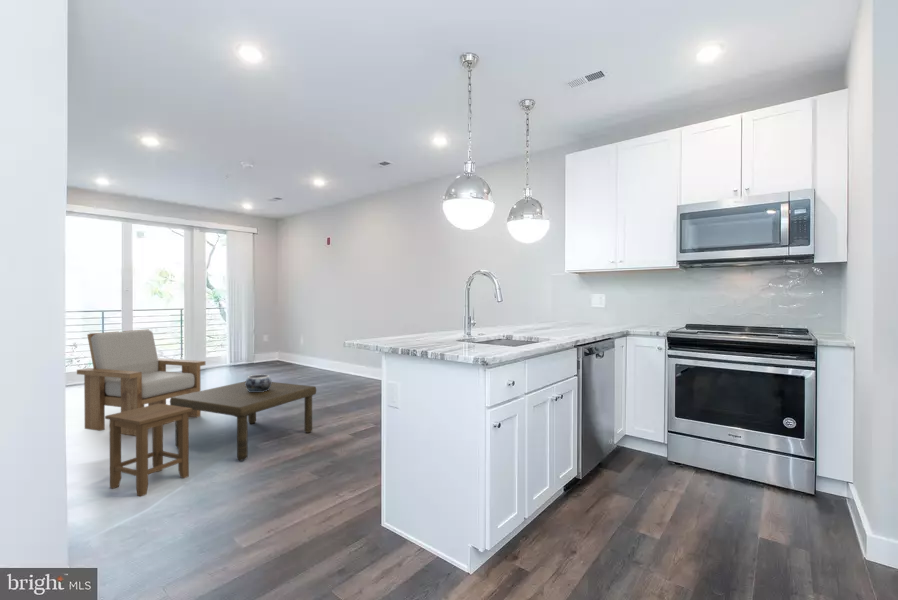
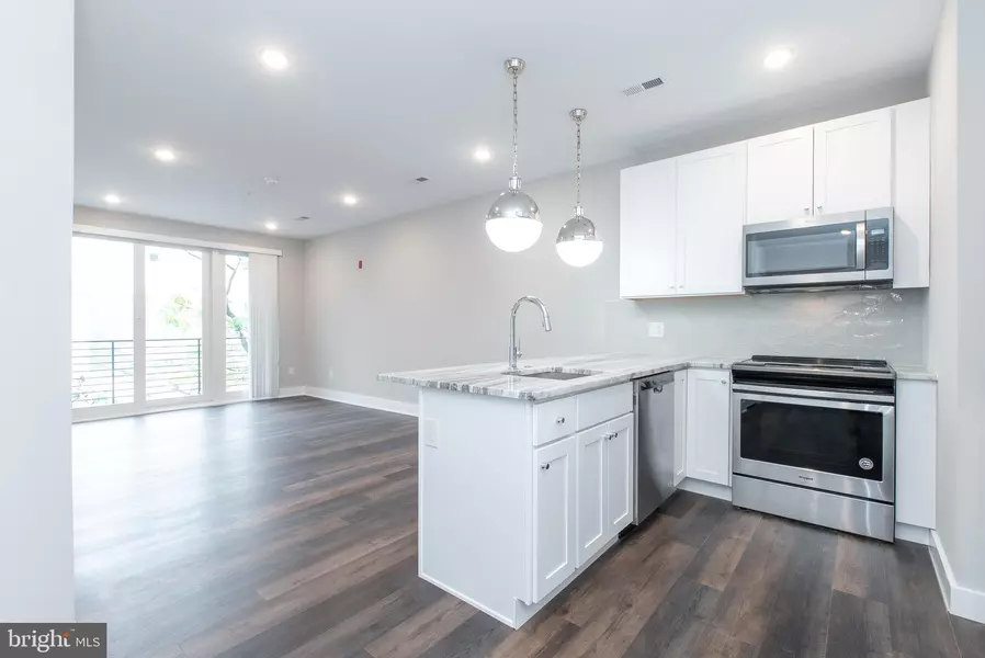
- stool [105,404,192,497]
- armchair [76,328,206,437]
- decorative bowl [245,373,273,392]
- coffee table [169,380,317,462]
